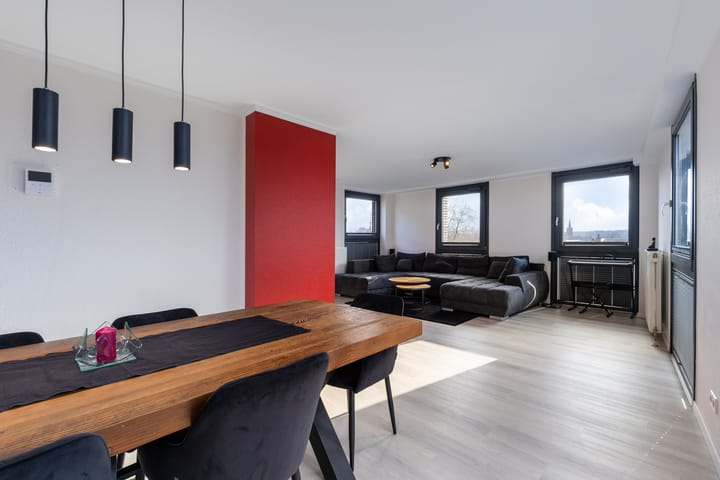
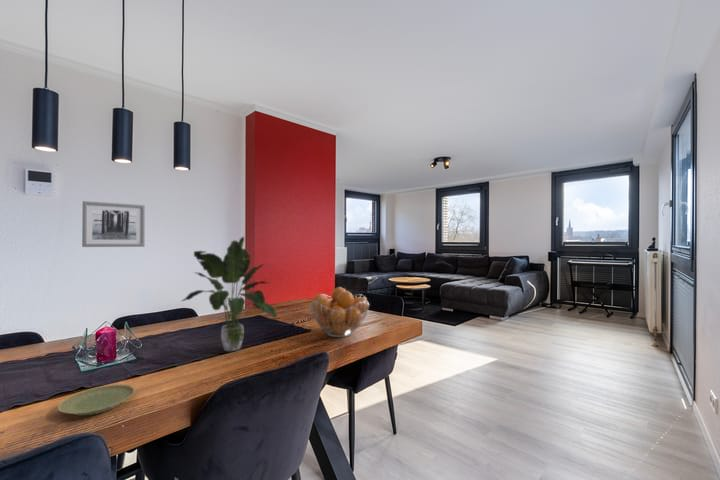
+ plate [57,383,136,416]
+ potted plant [180,236,278,352]
+ wall art [81,200,146,248]
+ fruit basket [309,286,370,338]
